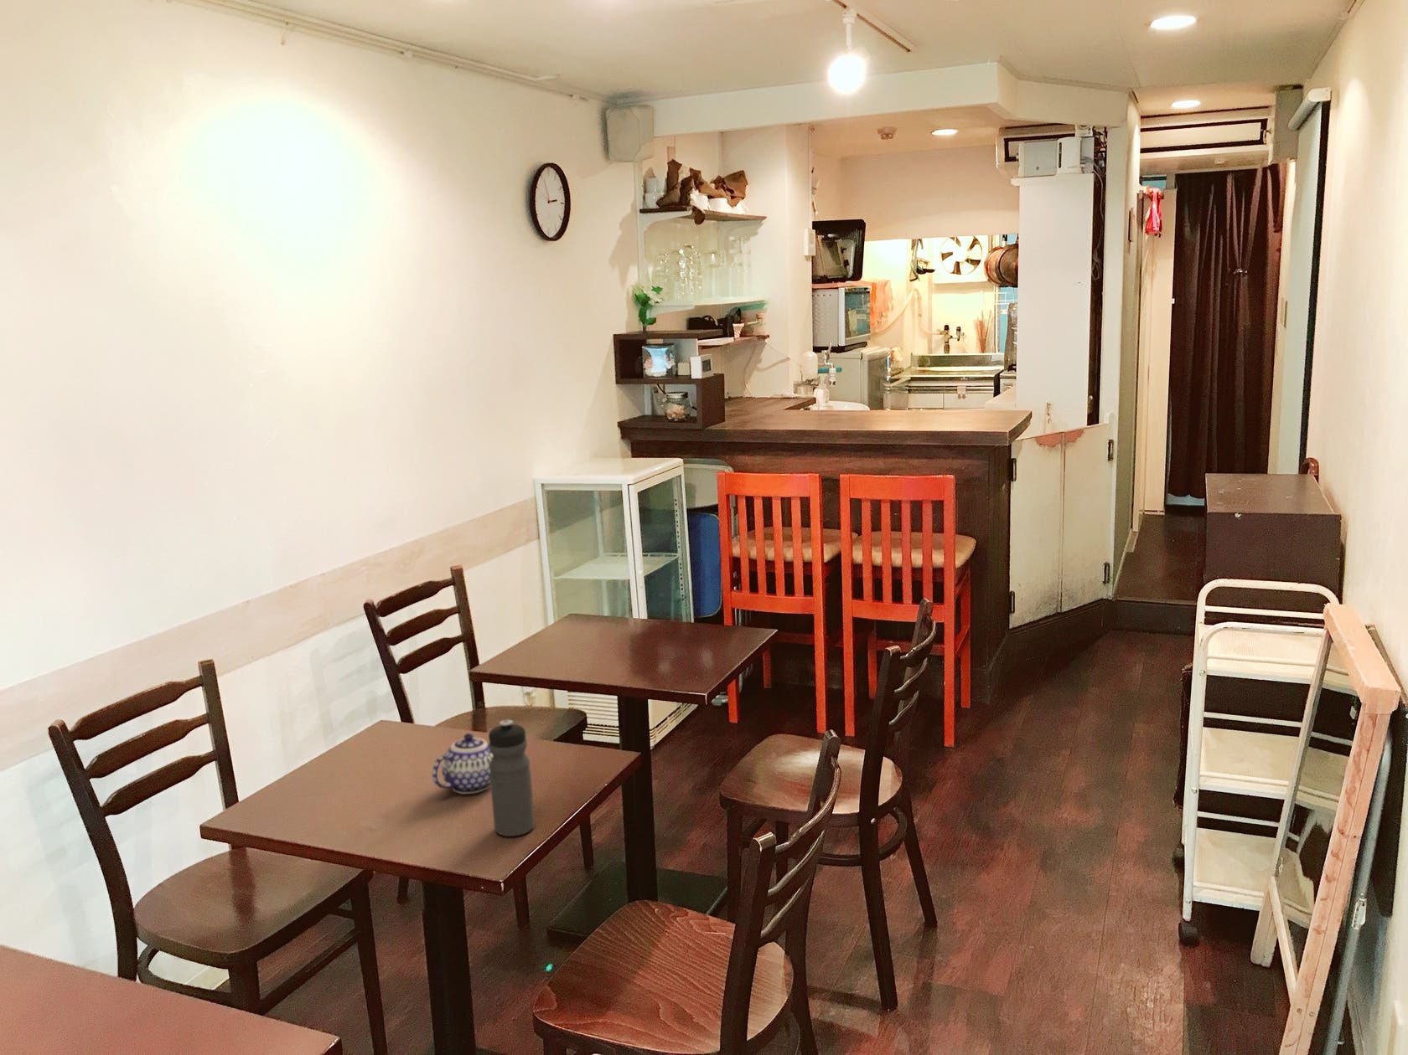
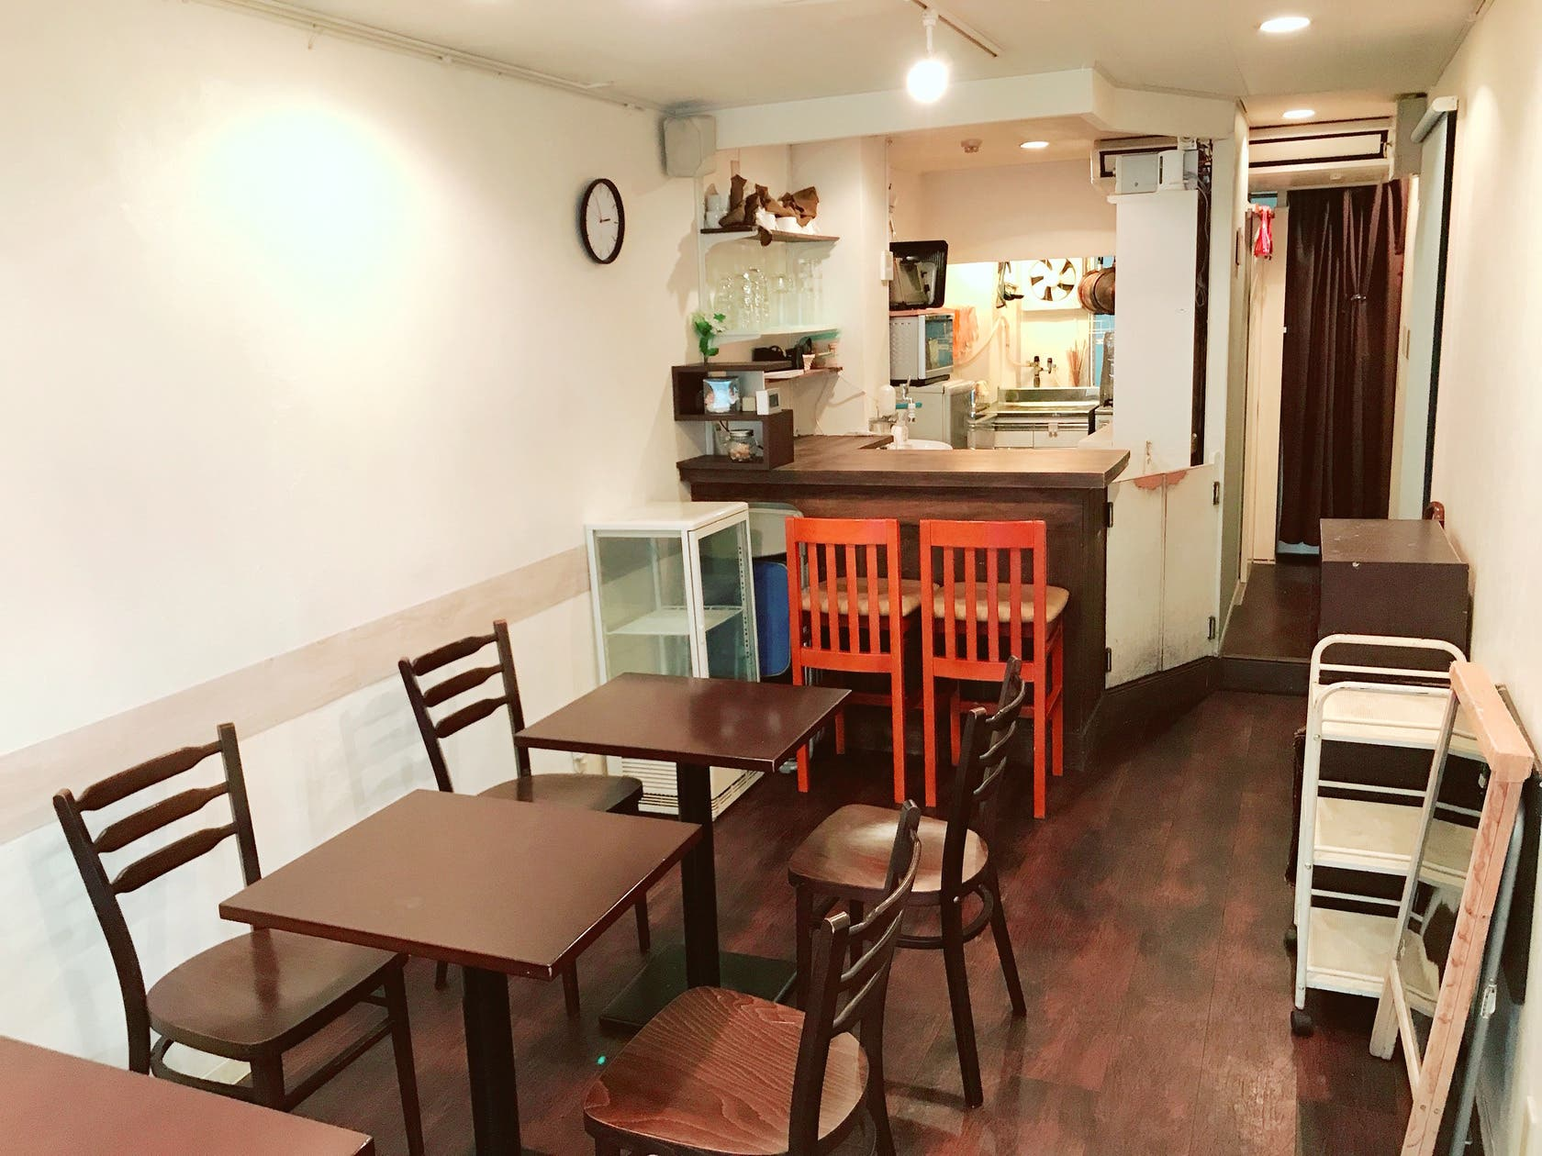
- water bottle [488,719,535,838]
- teapot [431,733,492,795]
